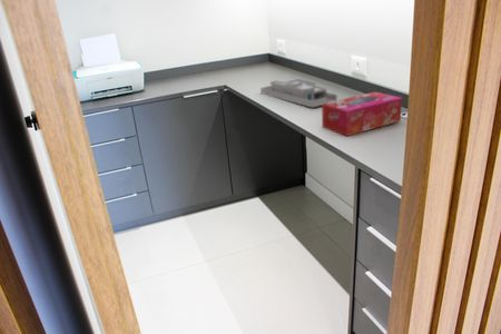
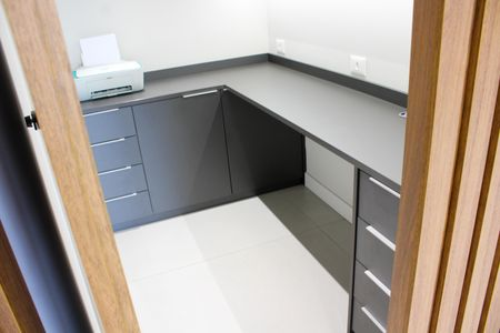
- tissue box [321,91,403,137]
- desk organizer [259,78,338,109]
